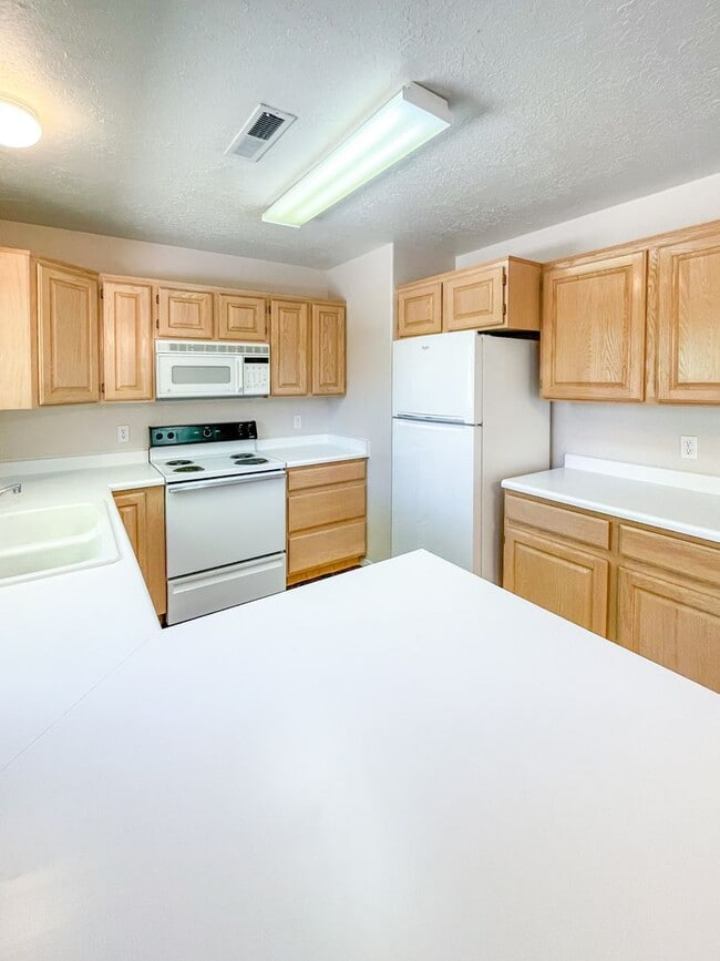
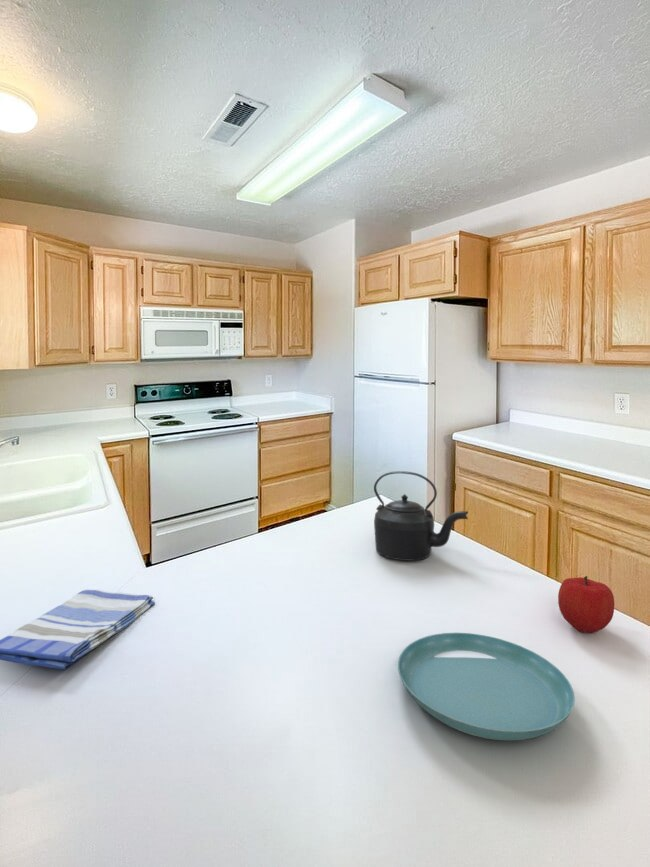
+ dish towel [0,588,156,671]
+ fruit [557,575,615,634]
+ saucer [397,632,576,741]
+ kettle [373,470,469,562]
